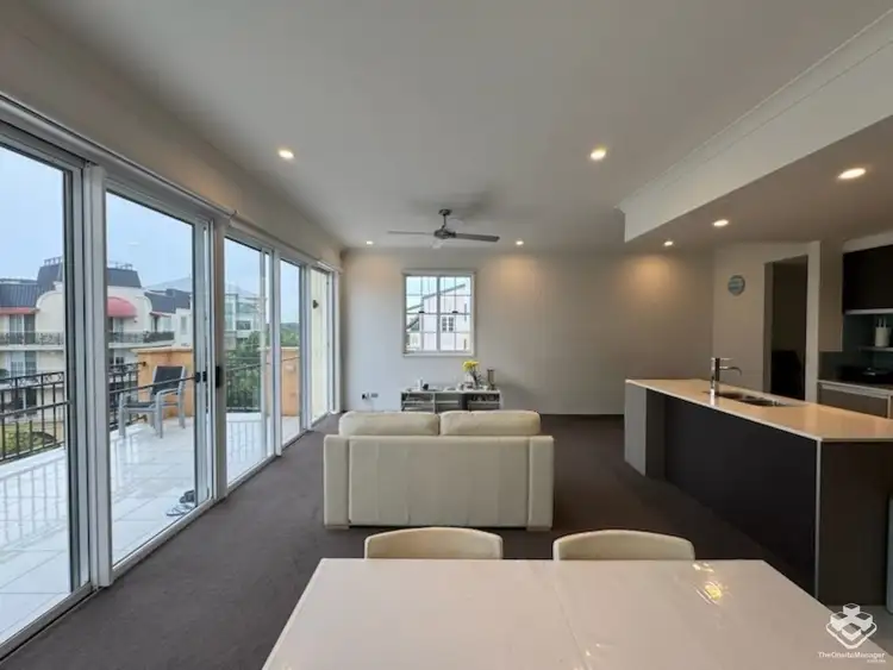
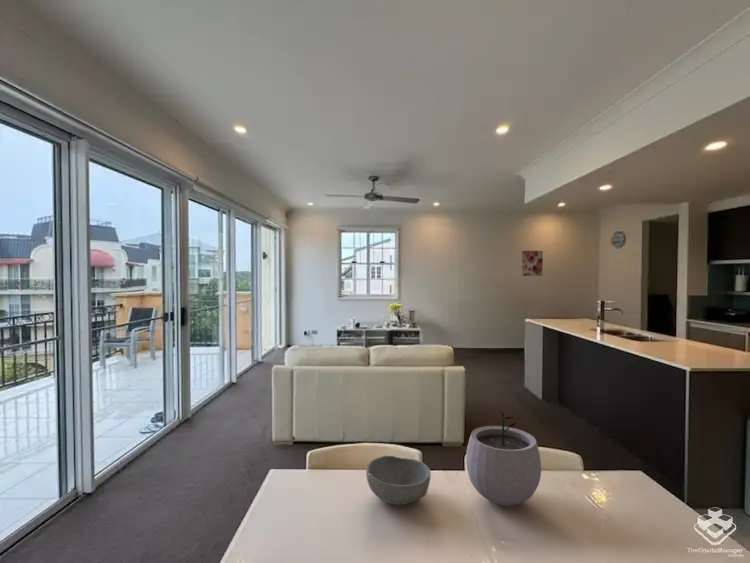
+ bowl [365,455,432,506]
+ plant pot [465,411,542,507]
+ wall art [521,250,544,277]
